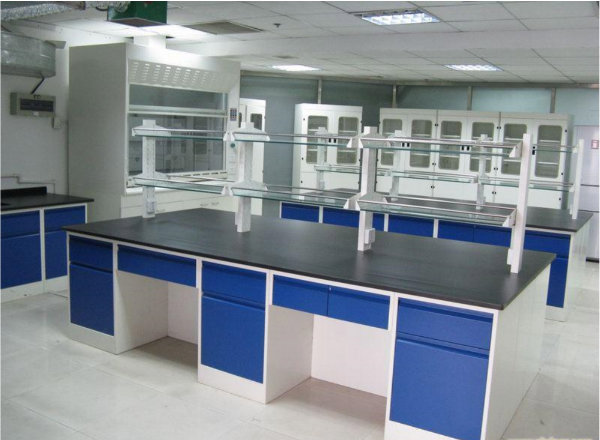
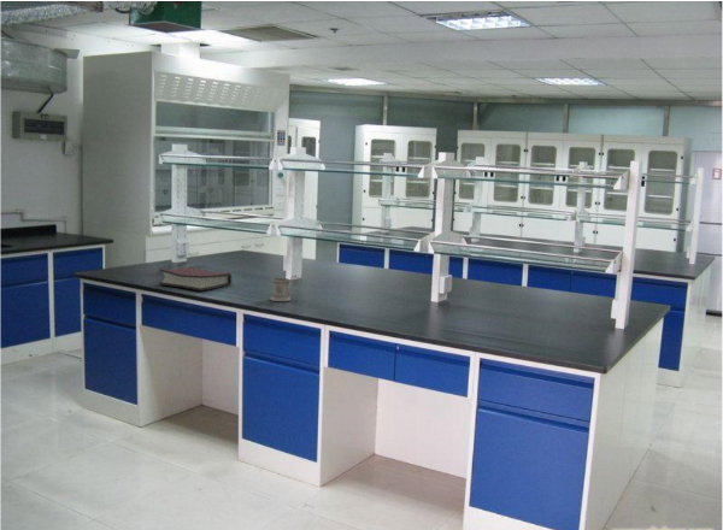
+ mug [269,275,301,302]
+ hardback book [158,266,233,292]
